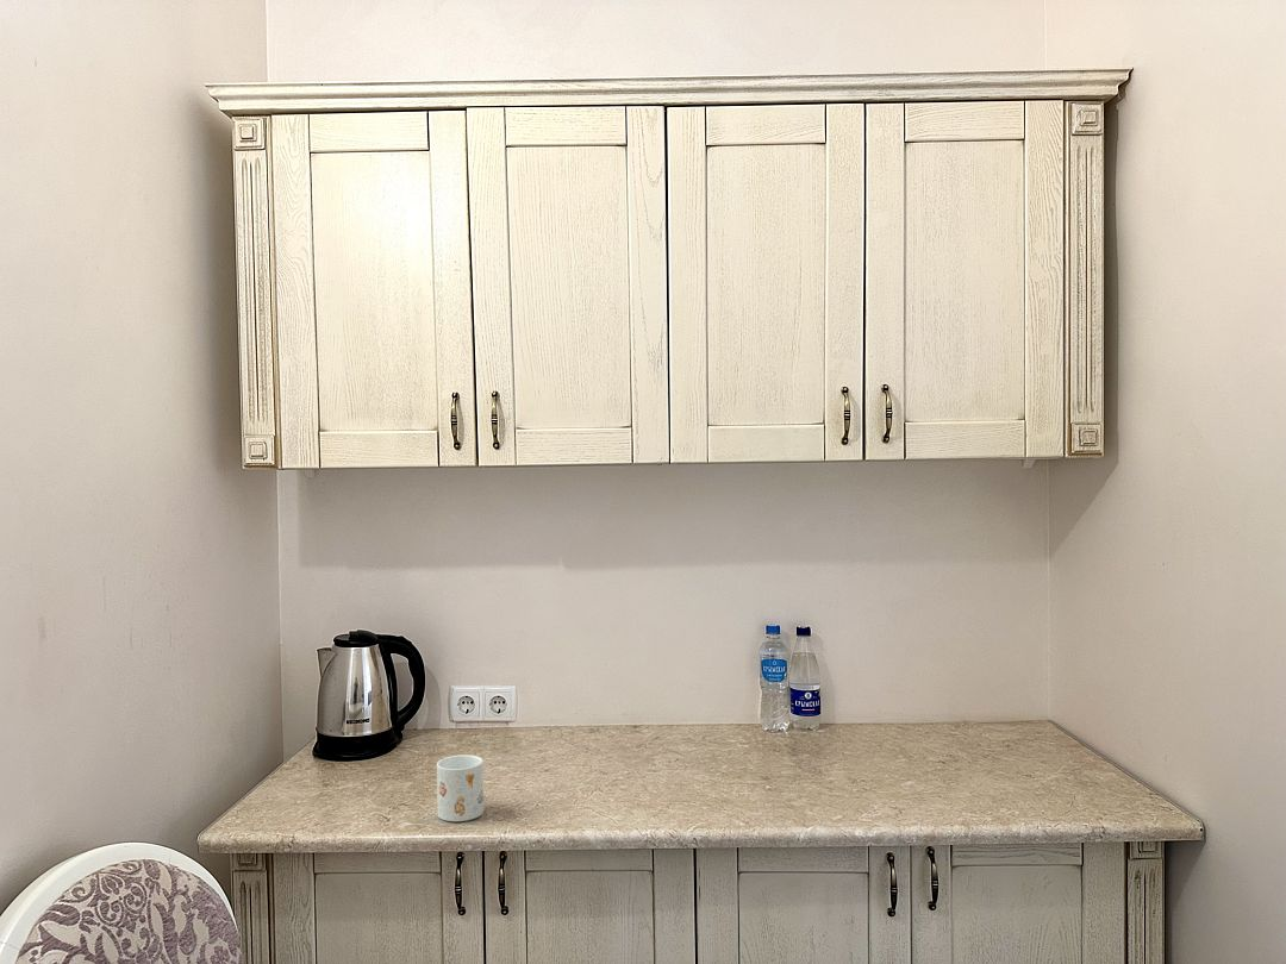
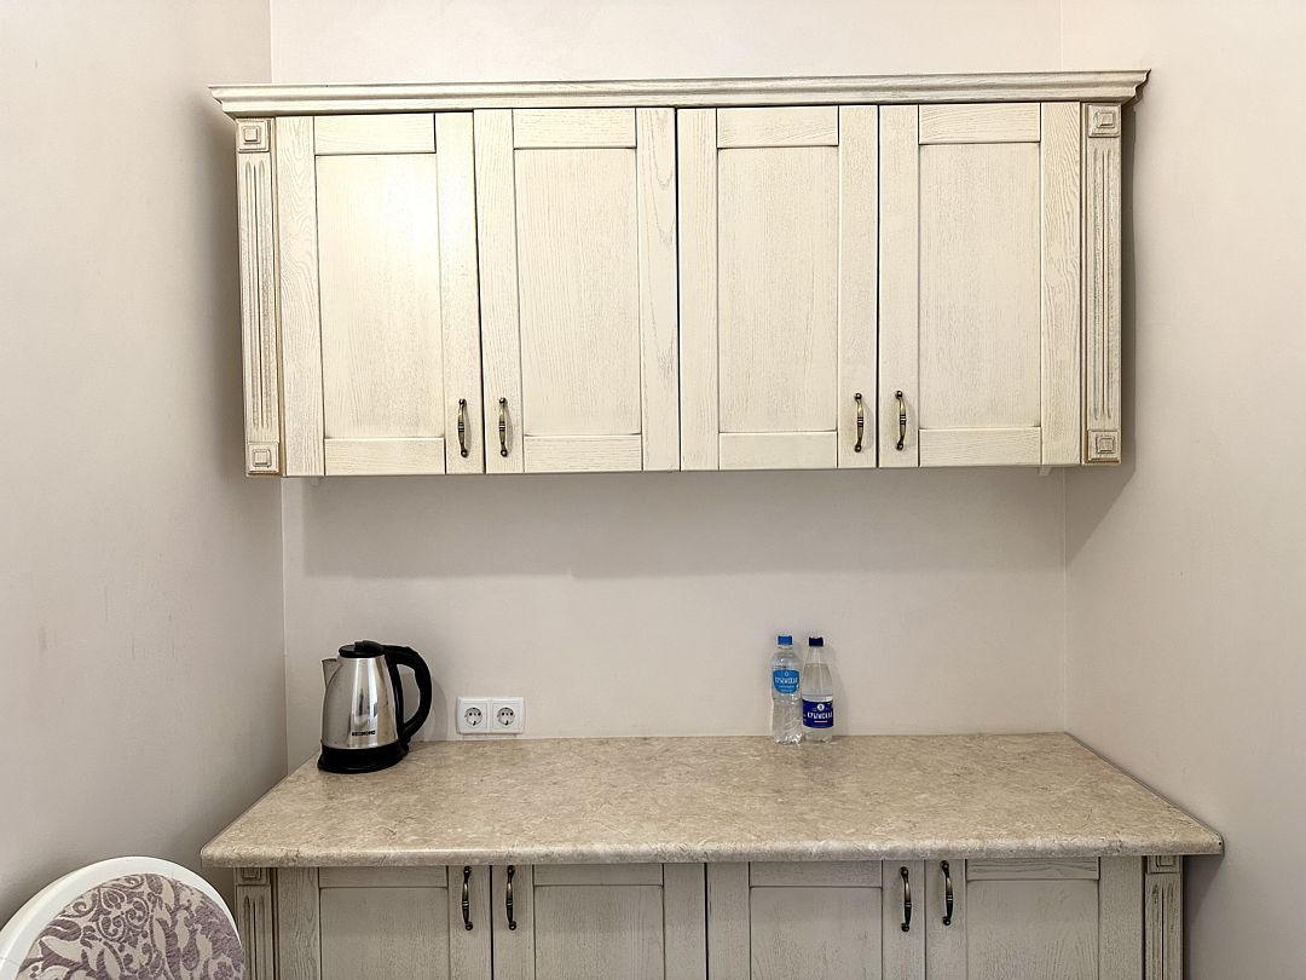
- mug [436,753,485,822]
